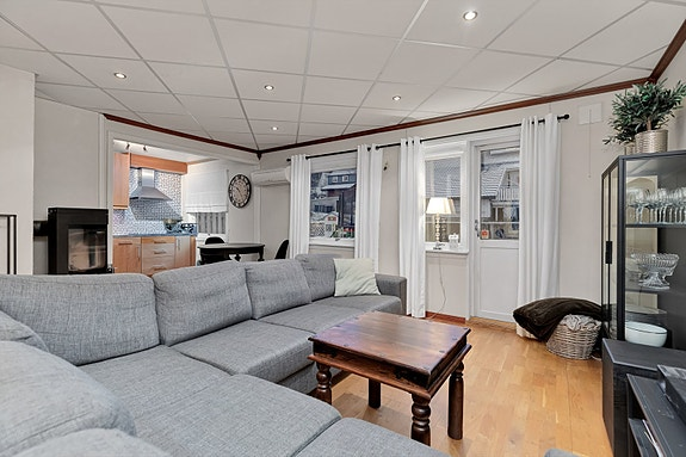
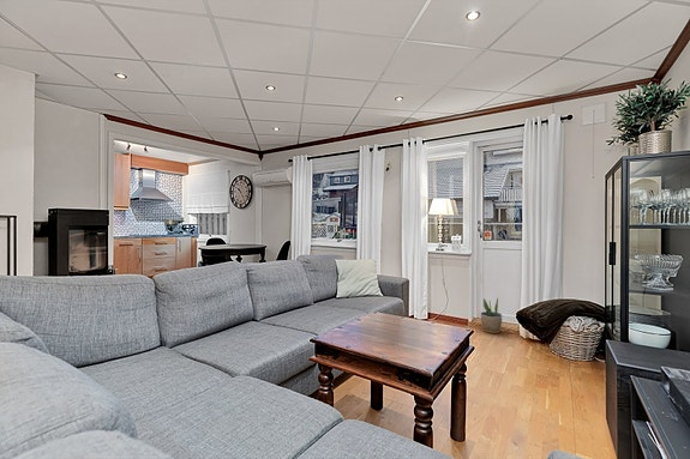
+ potted plant [480,297,503,334]
